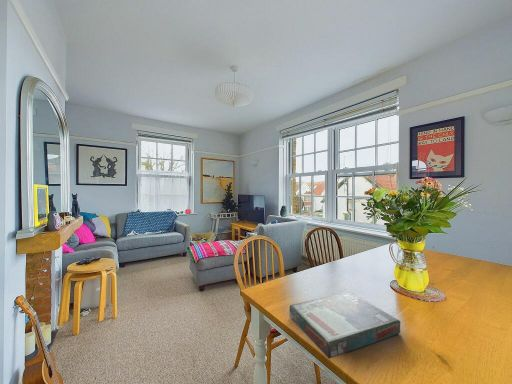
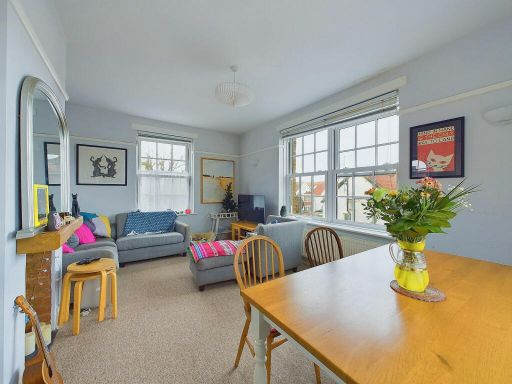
- board game [289,291,401,360]
